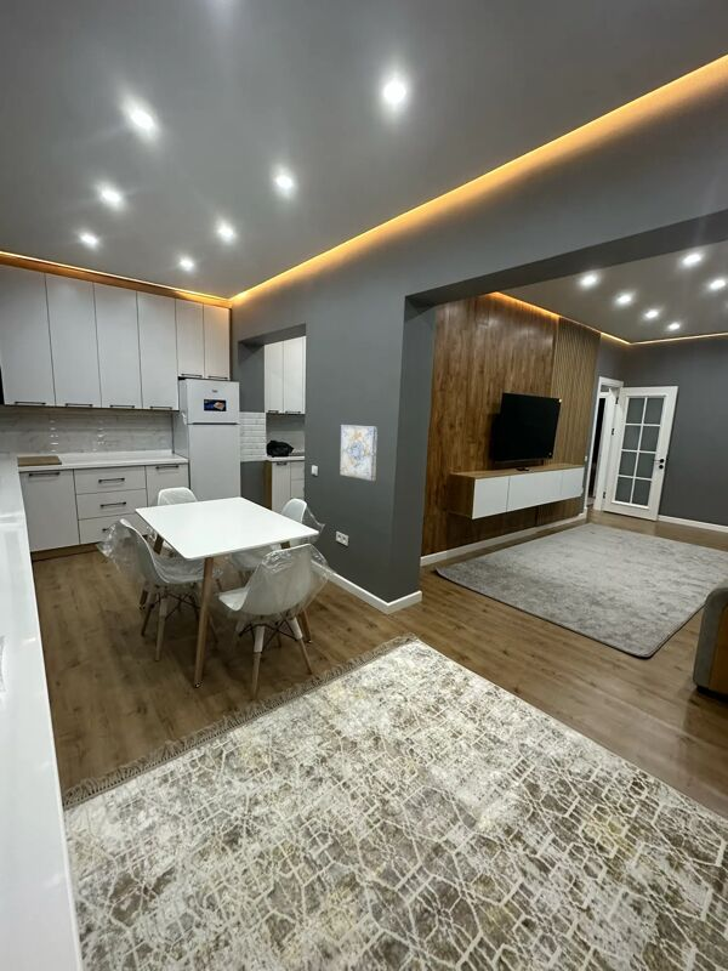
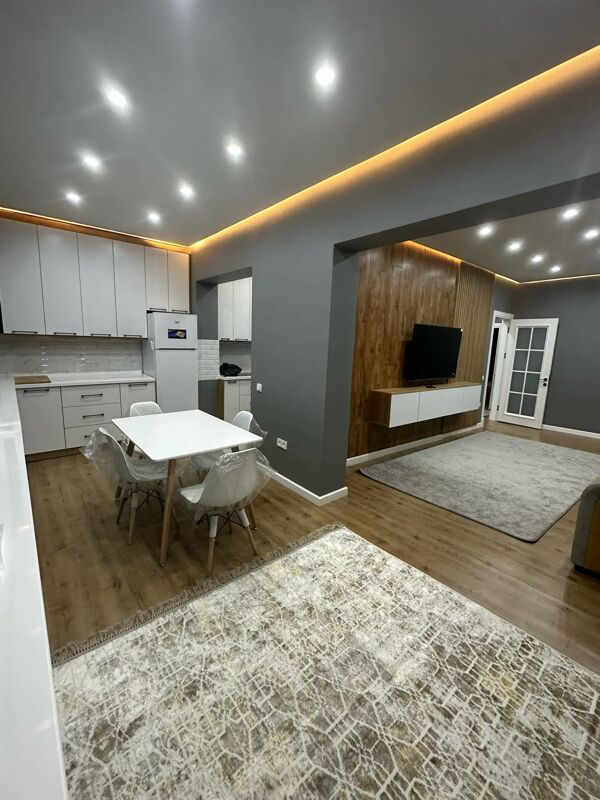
- wall art [339,424,379,482]
